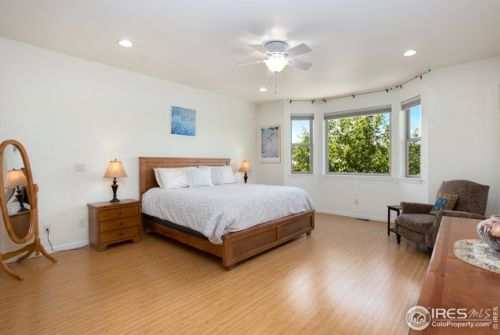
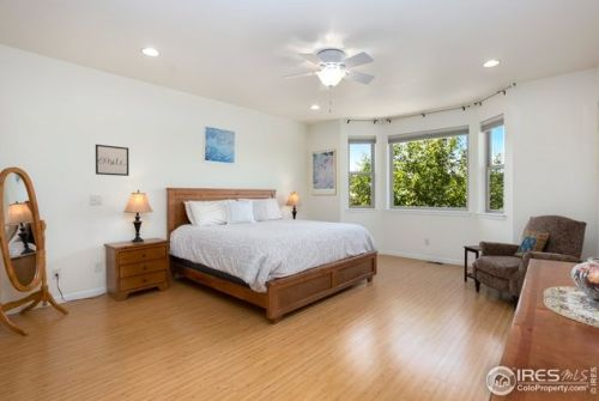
+ wall art [95,144,131,177]
